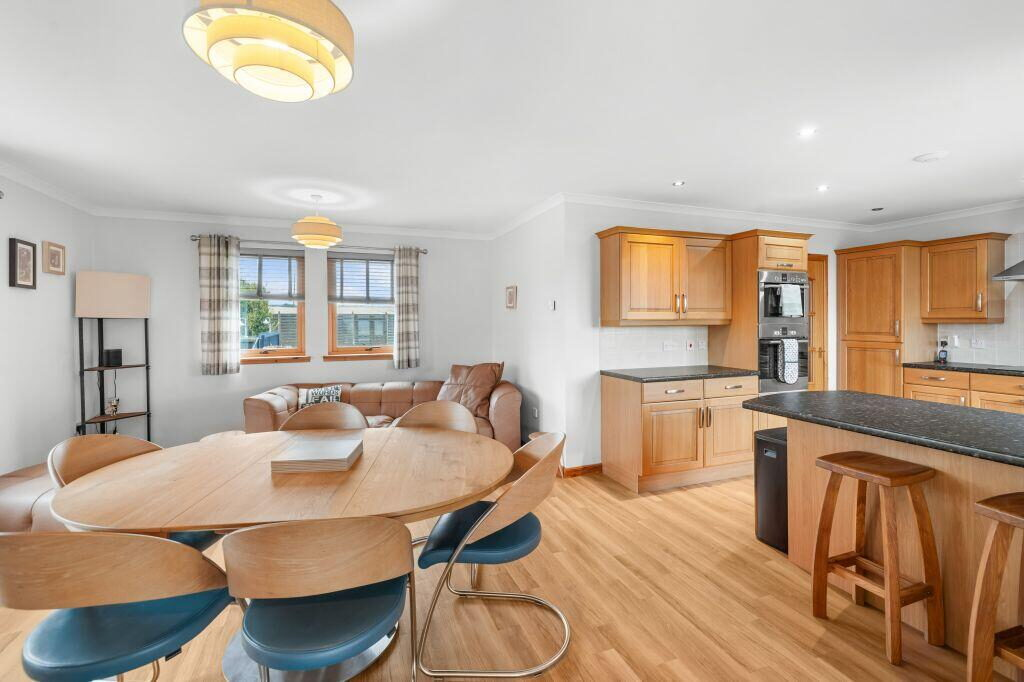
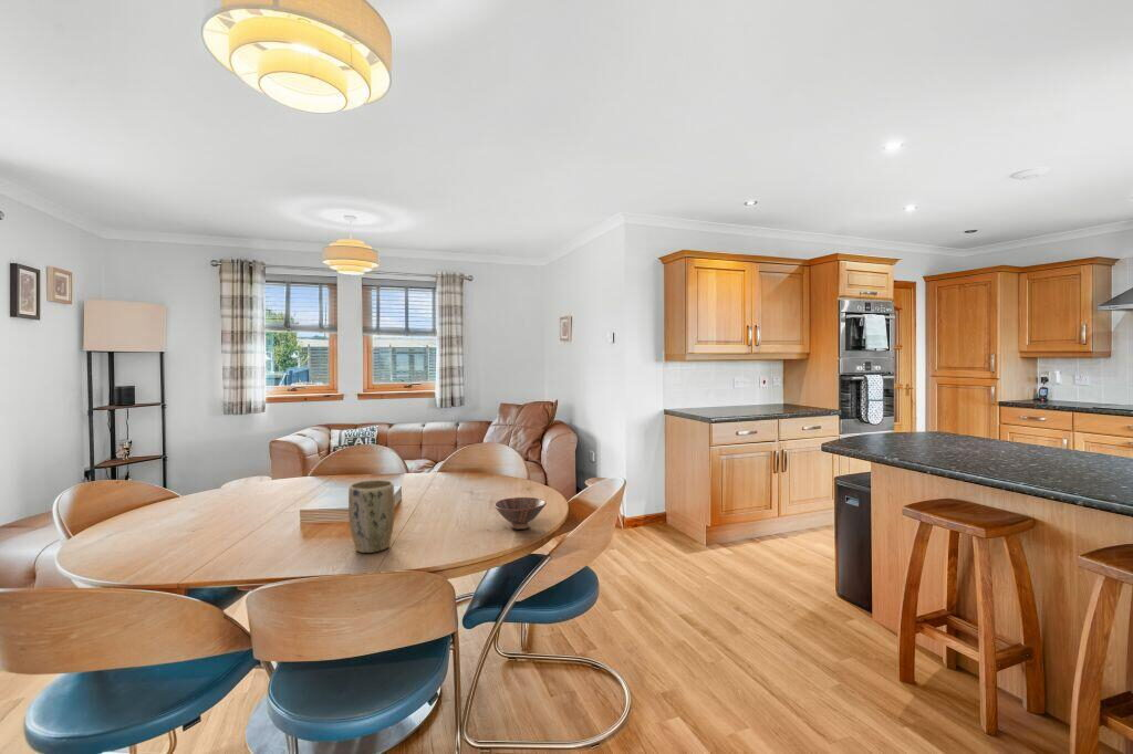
+ plant pot [347,479,396,554]
+ bowl [493,496,548,531]
